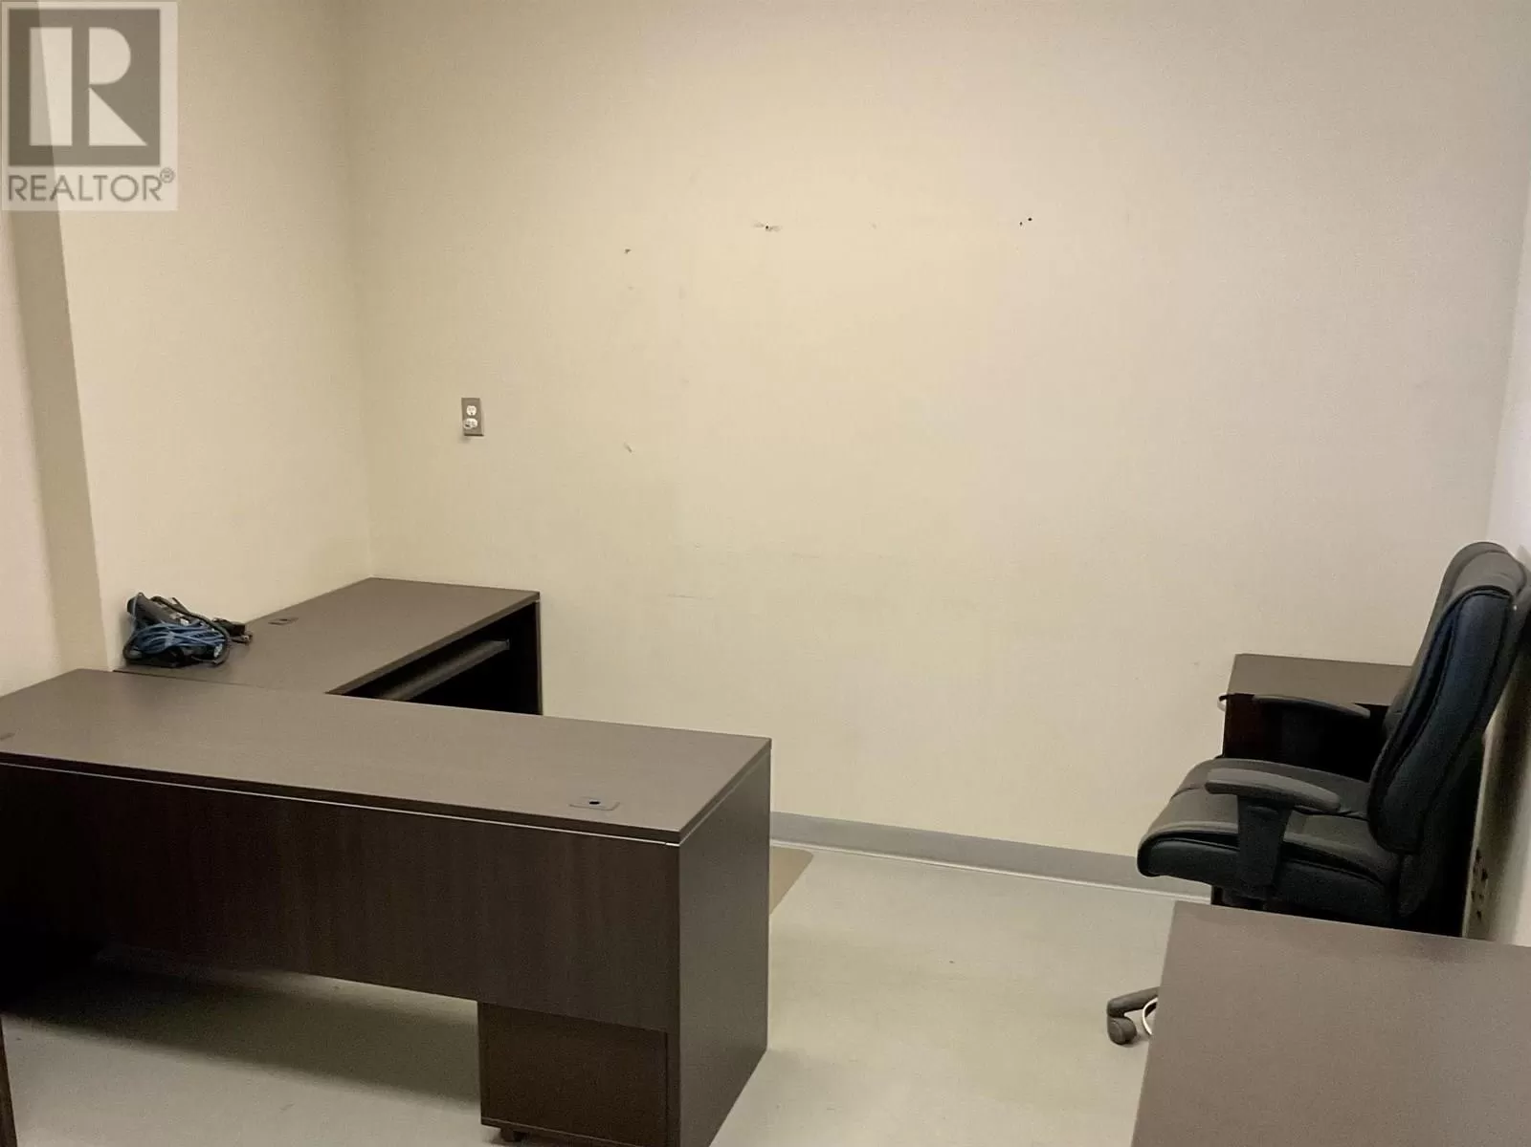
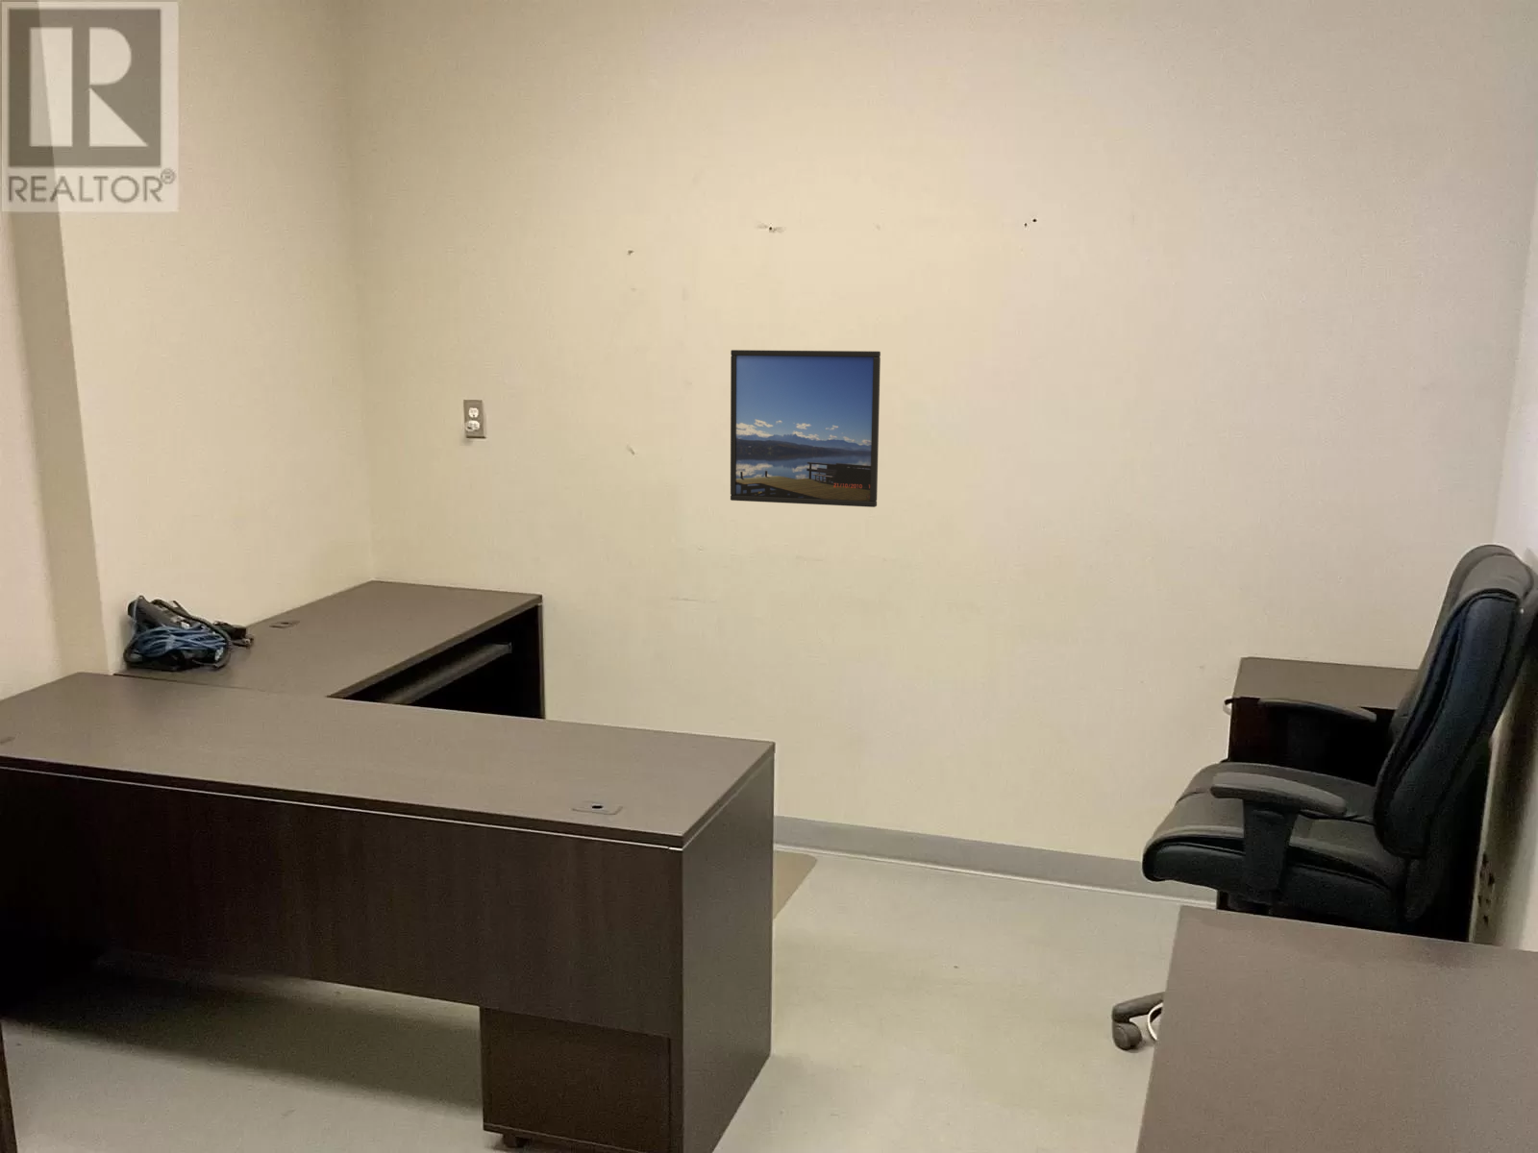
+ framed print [729,349,882,509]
